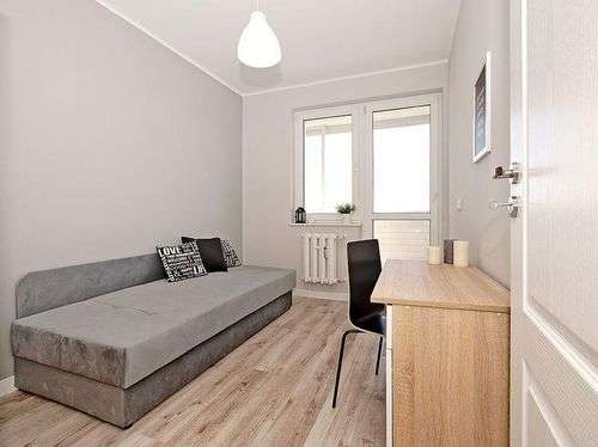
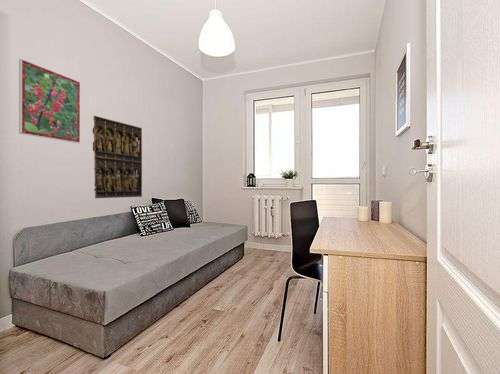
+ relief panel [92,115,143,200]
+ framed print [18,58,81,144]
